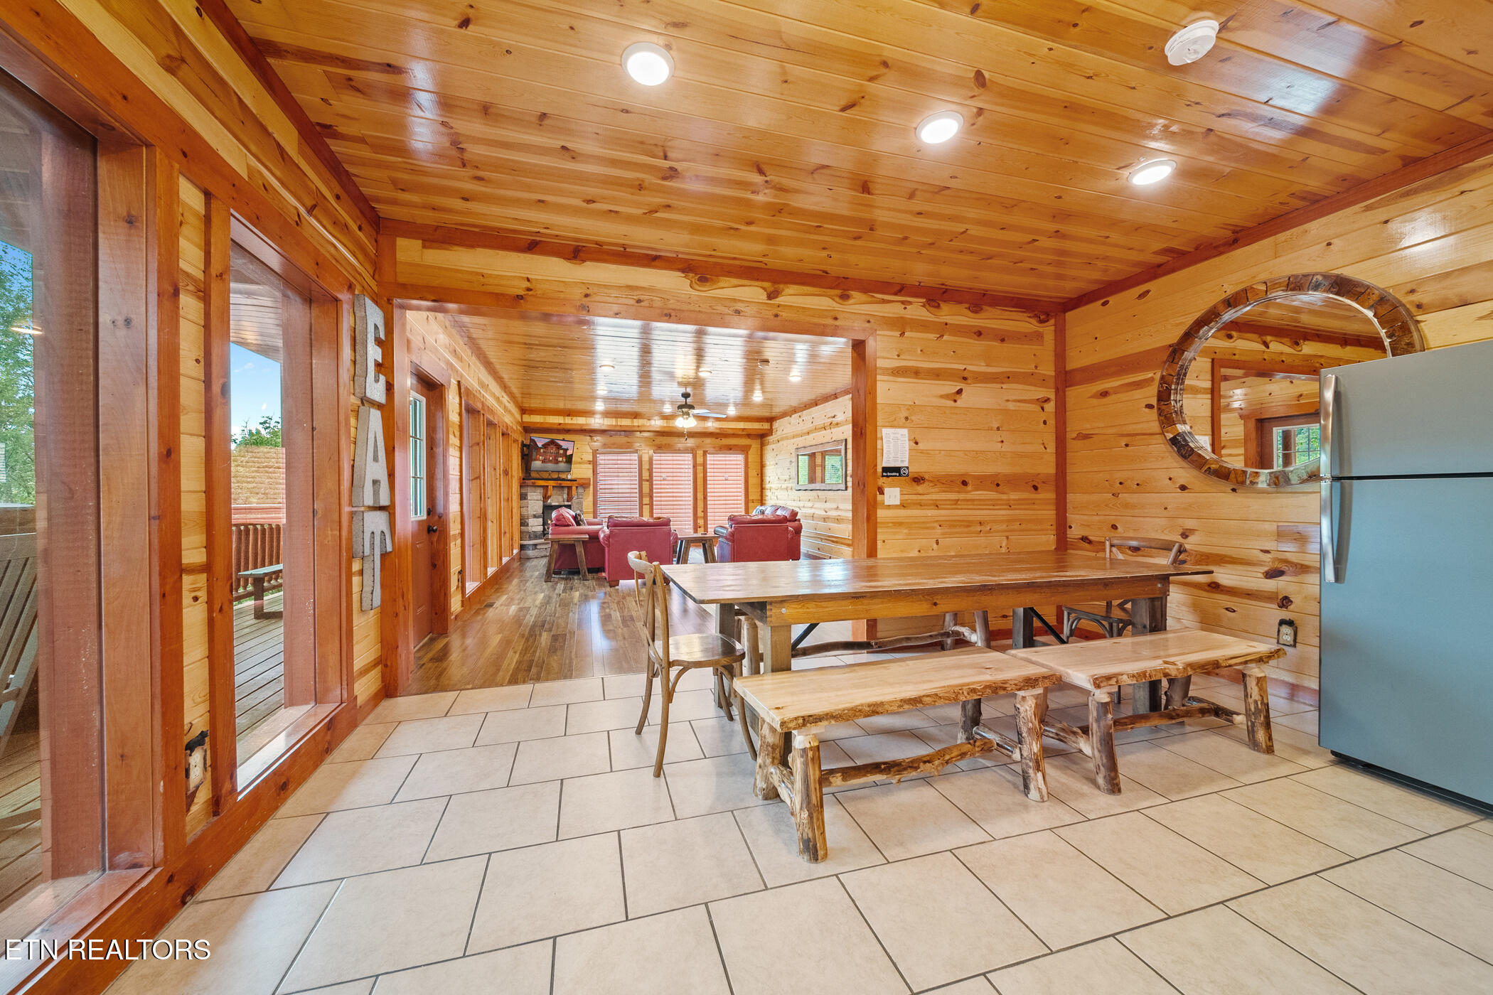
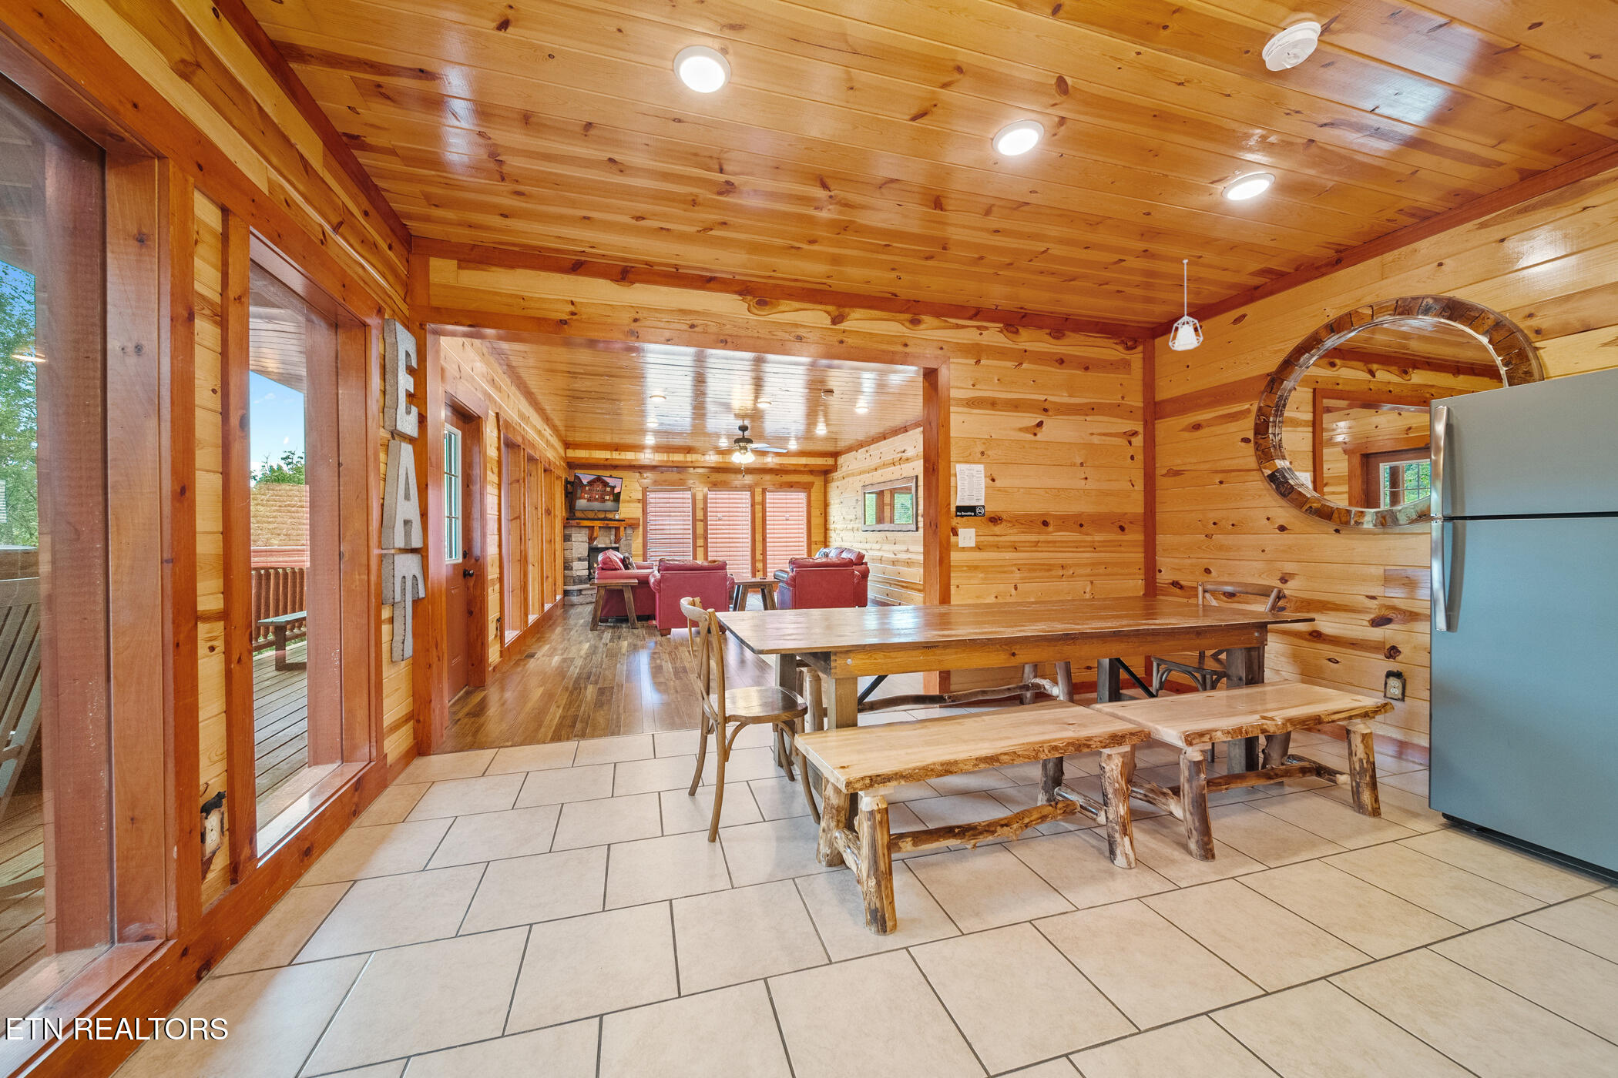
+ pendant lamp [1168,259,1204,351]
